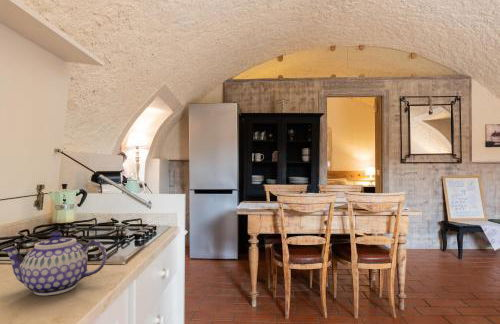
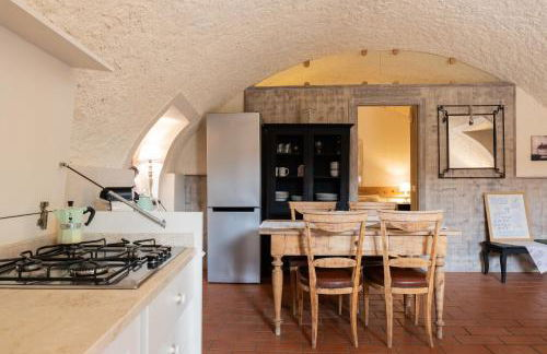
- teapot [1,231,108,296]
